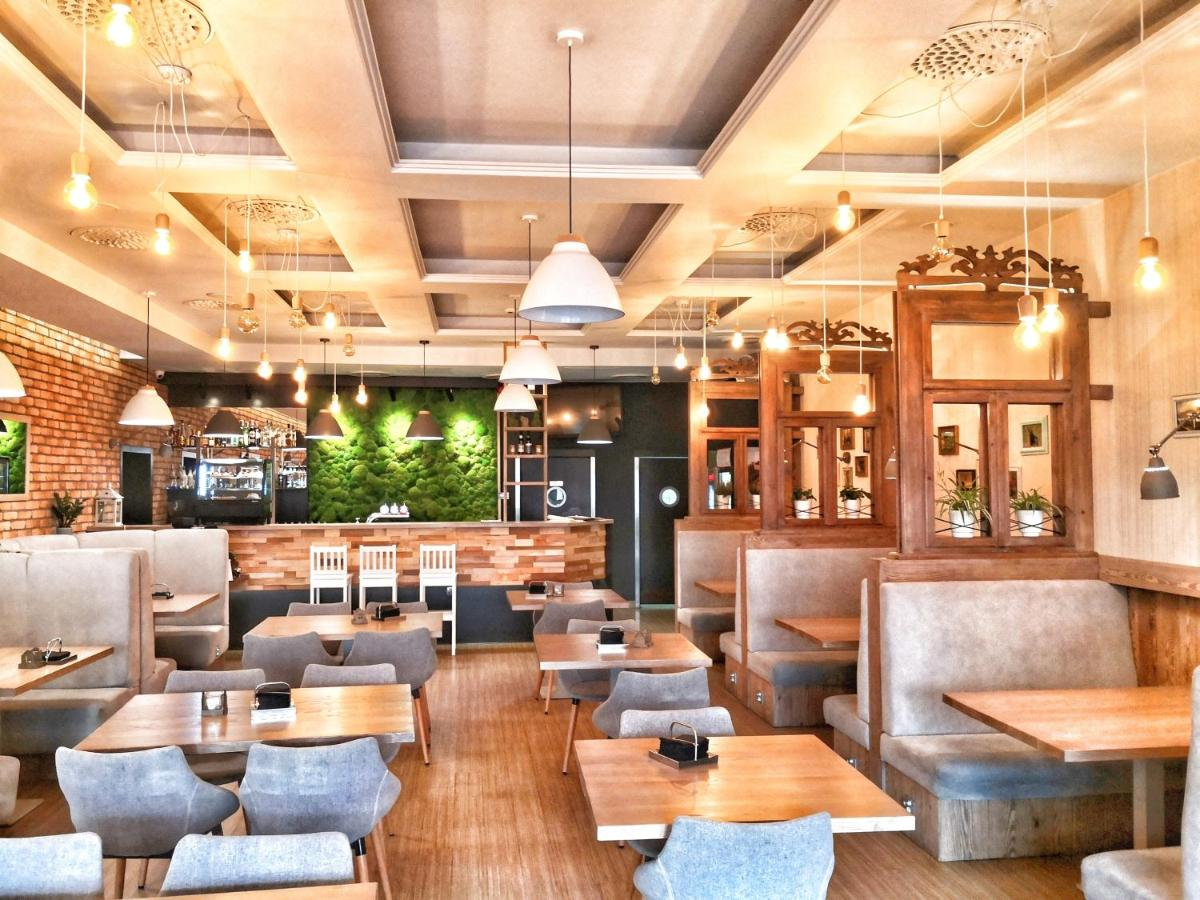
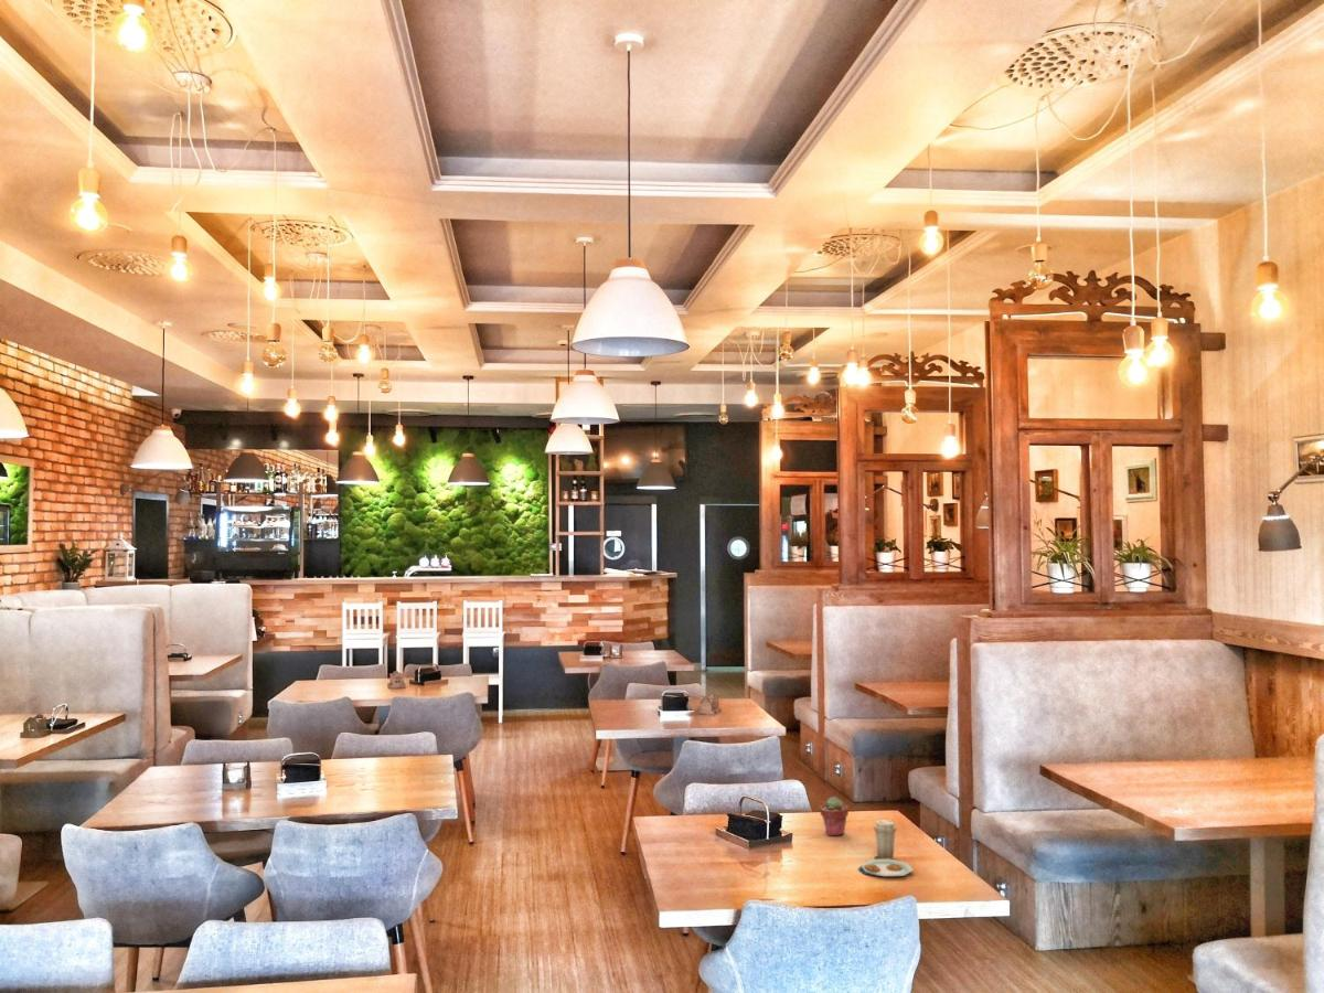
+ potted succulent [819,796,850,837]
+ plate [857,819,915,877]
